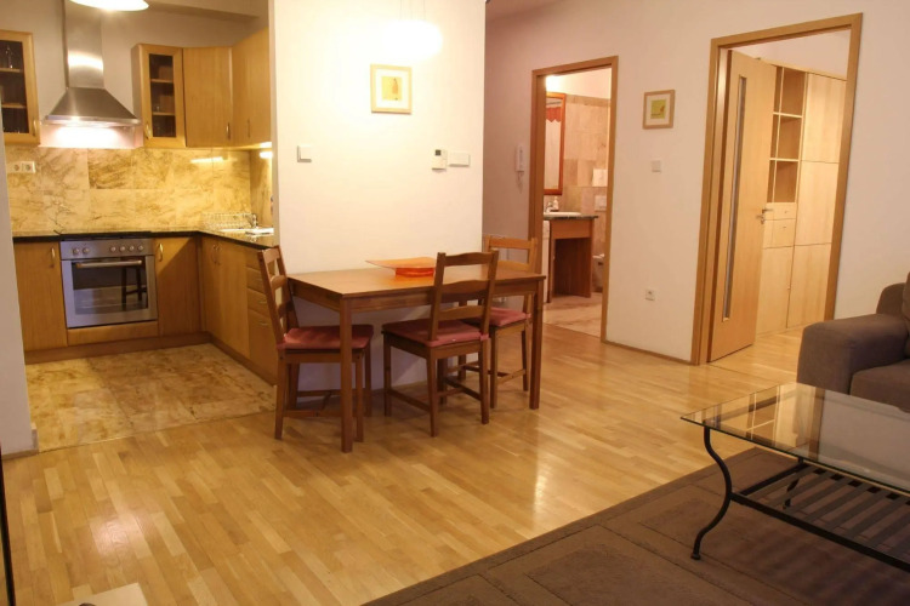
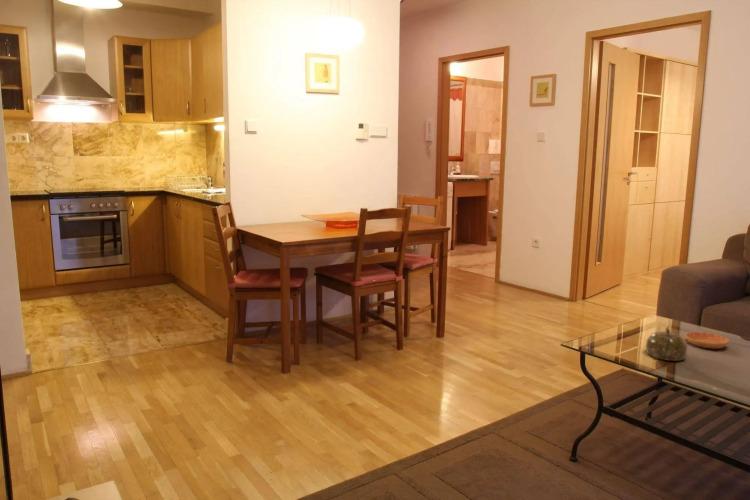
+ teapot [645,325,688,362]
+ saucer [684,331,730,350]
